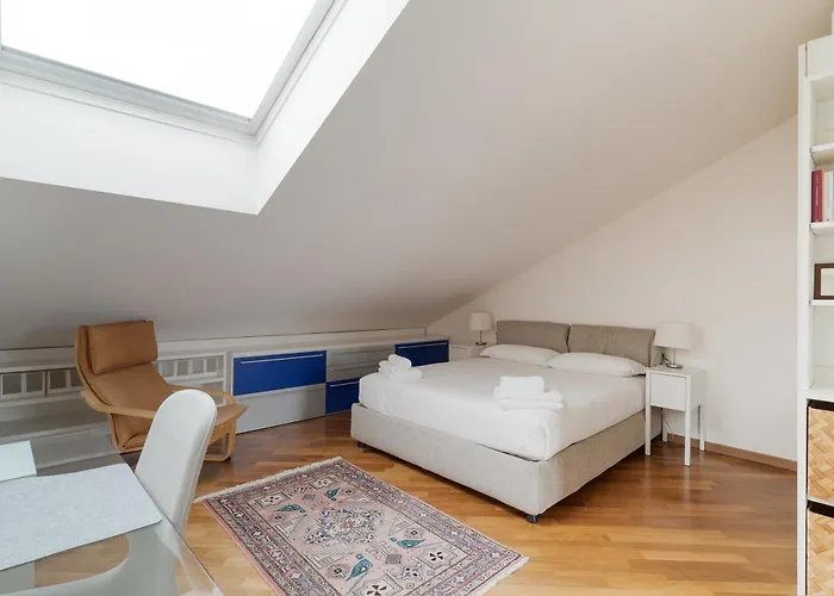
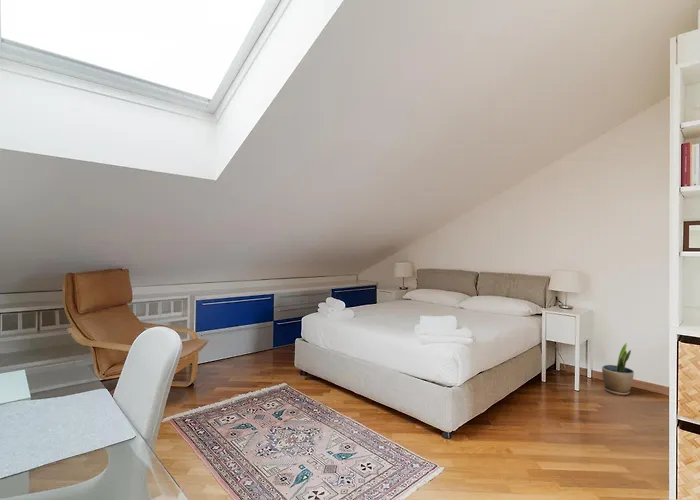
+ potted plant [601,342,635,396]
